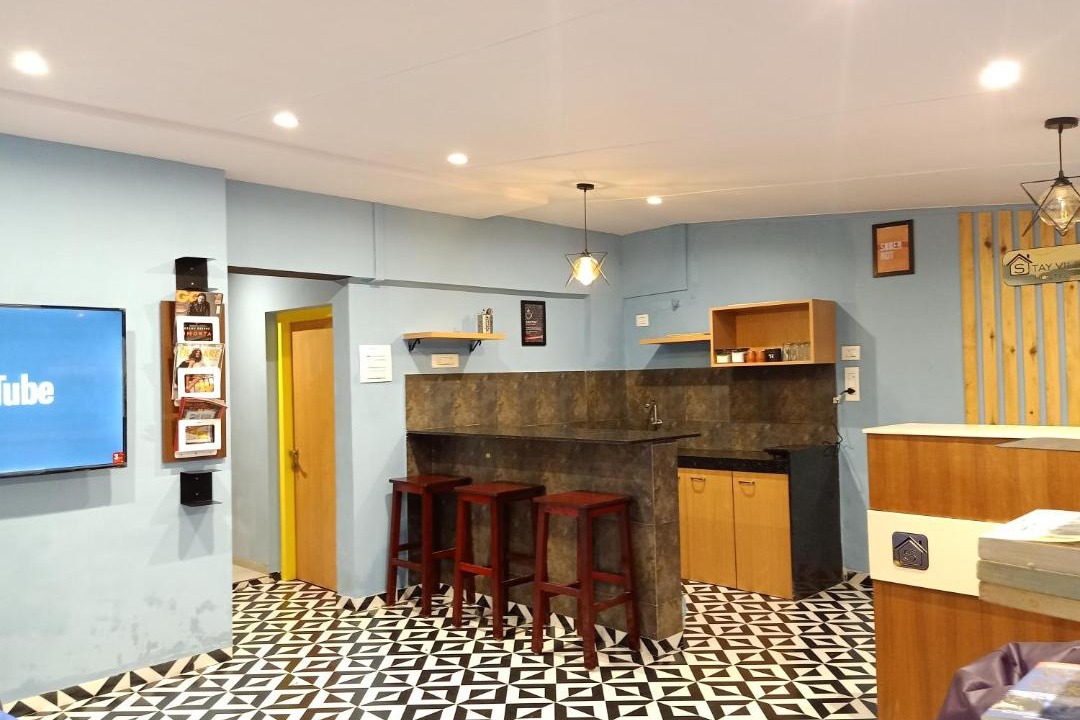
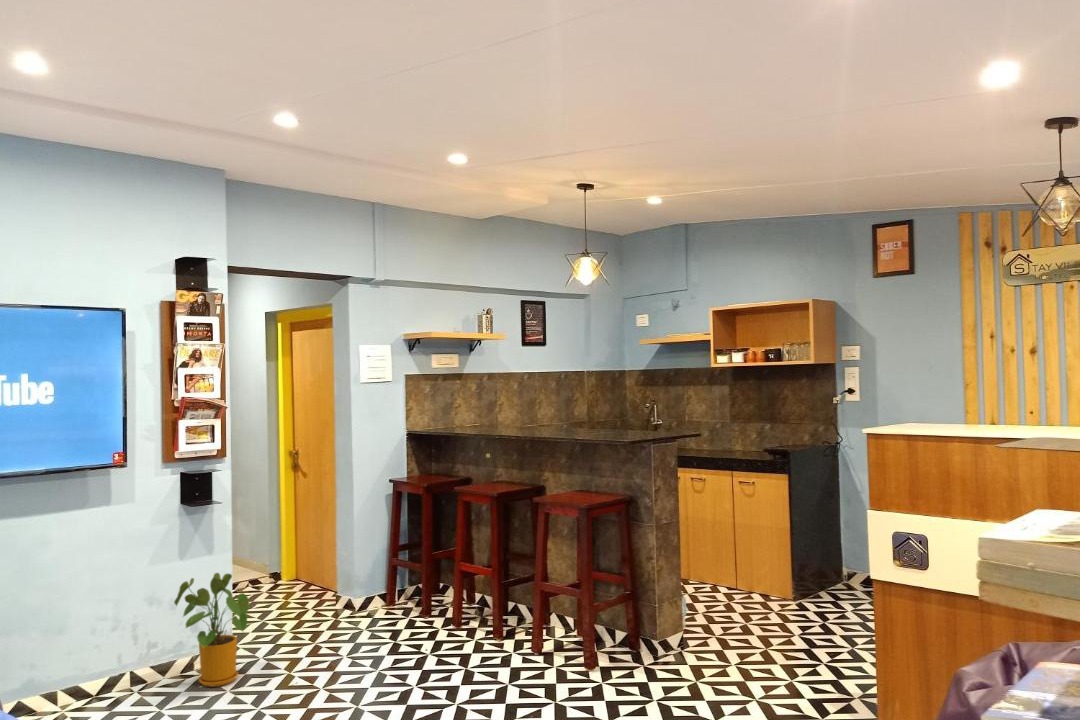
+ house plant [173,572,253,688]
